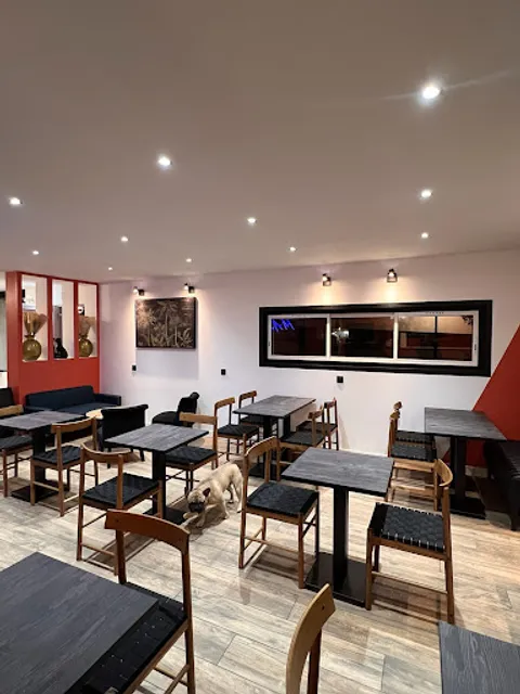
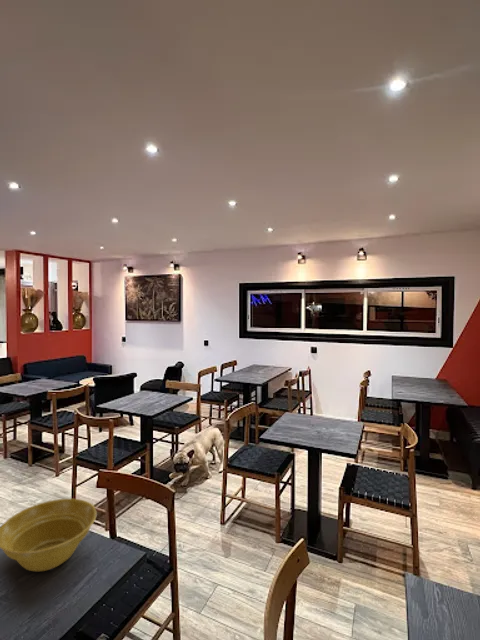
+ planter bowl [0,498,98,572]
